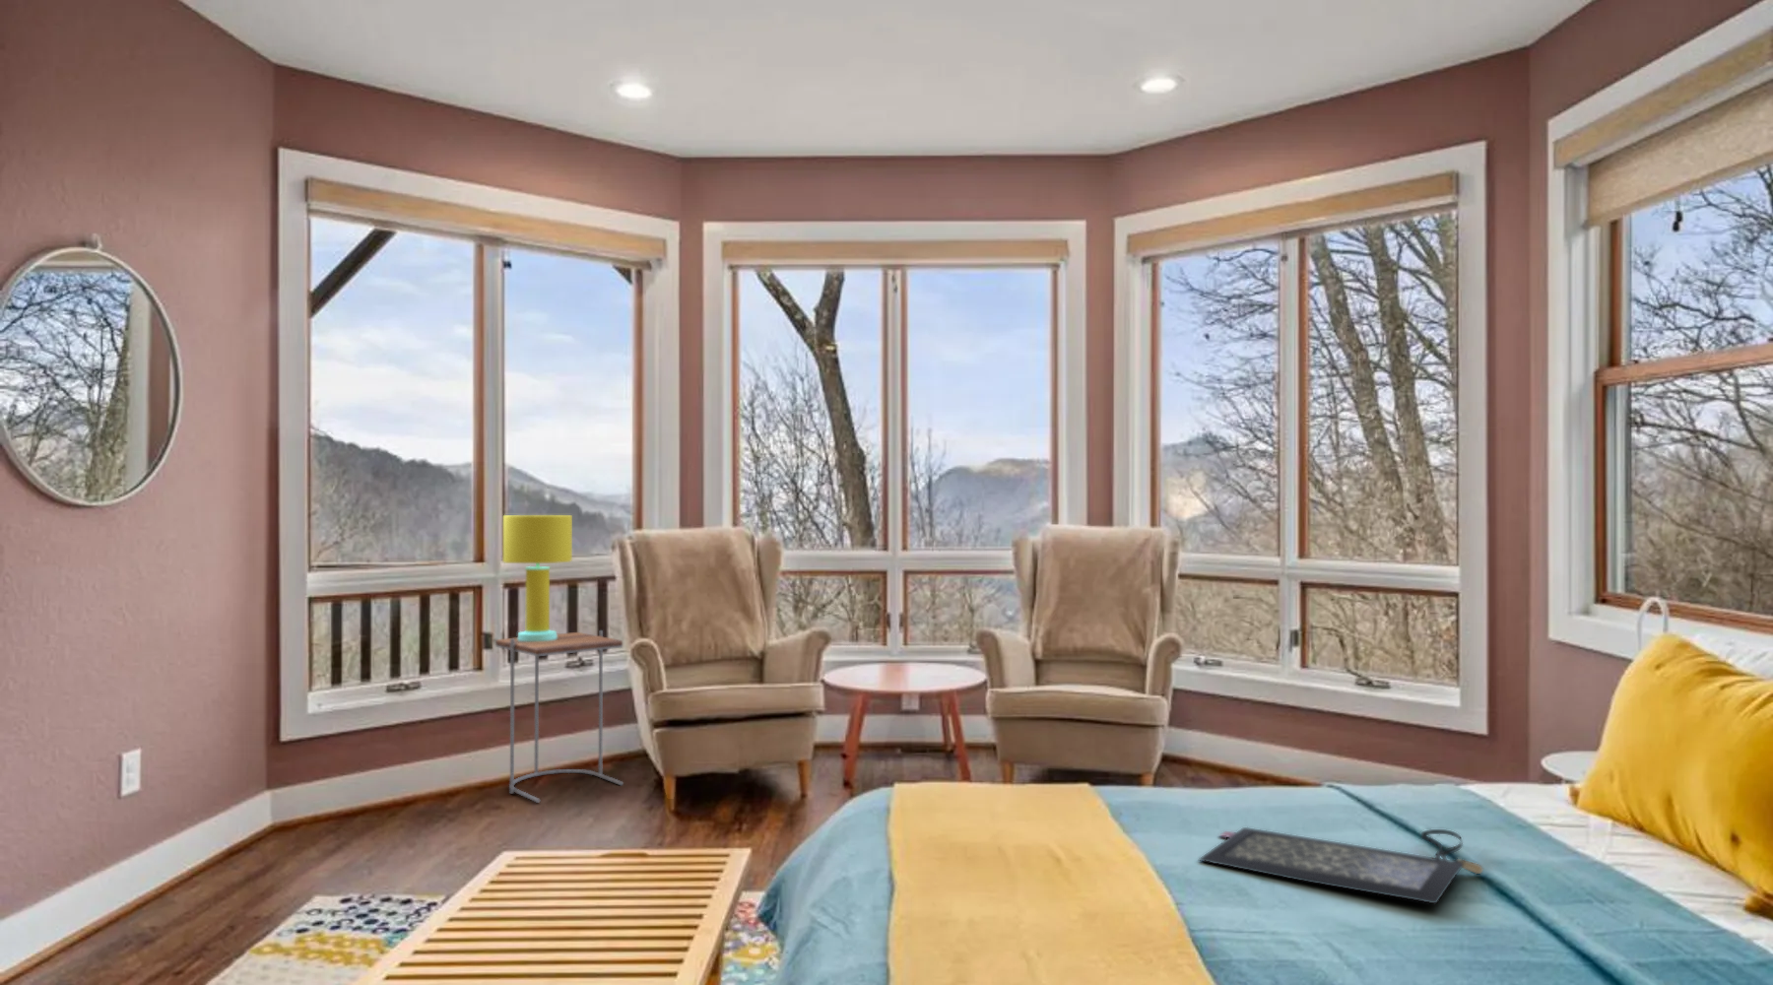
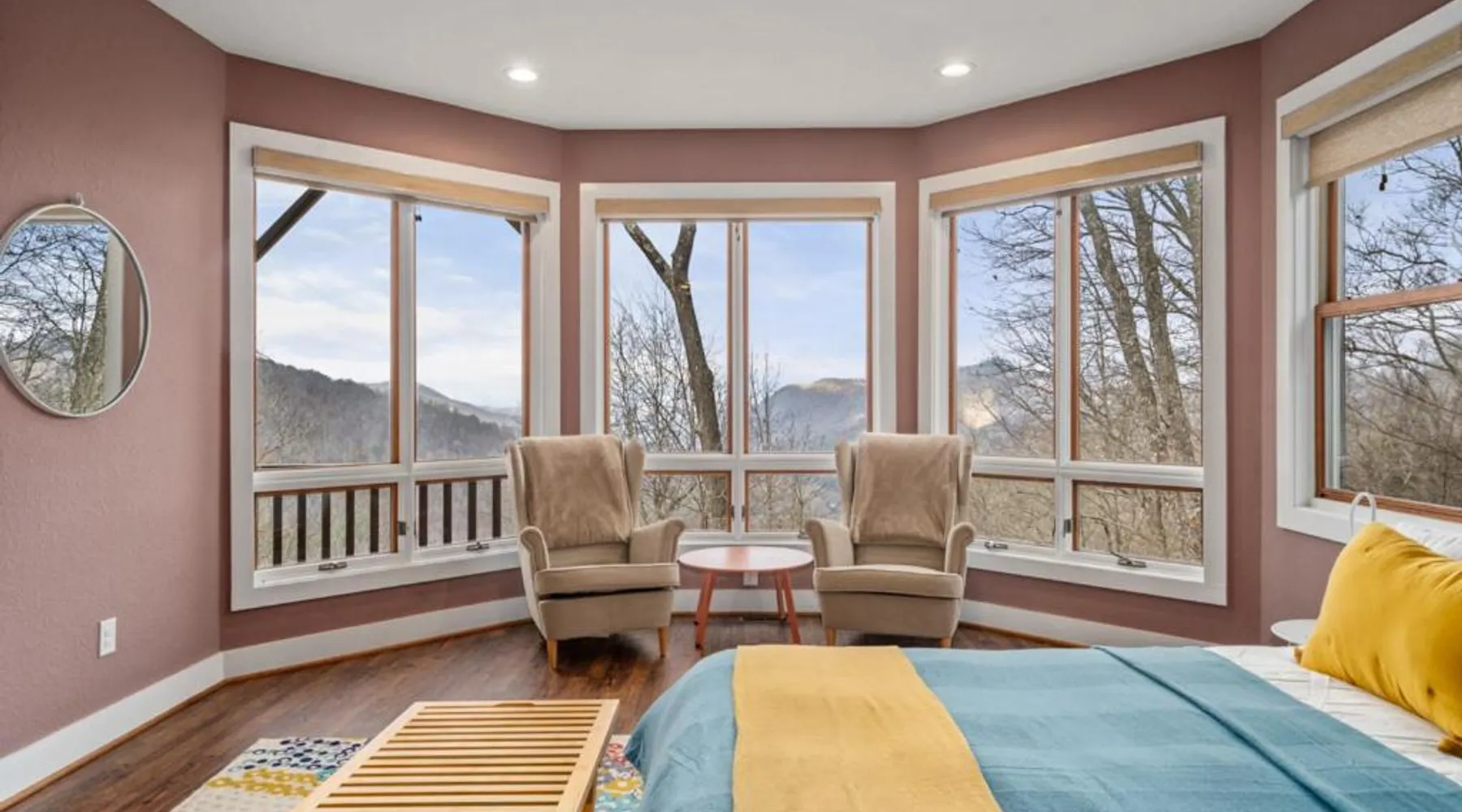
- clutch bag [1197,826,1484,905]
- table lamp [502,514,574,642]
- side table [495,630,623,804]
